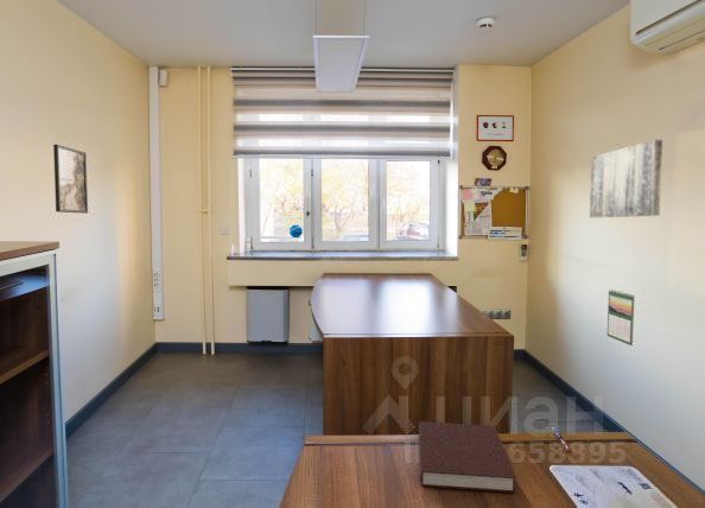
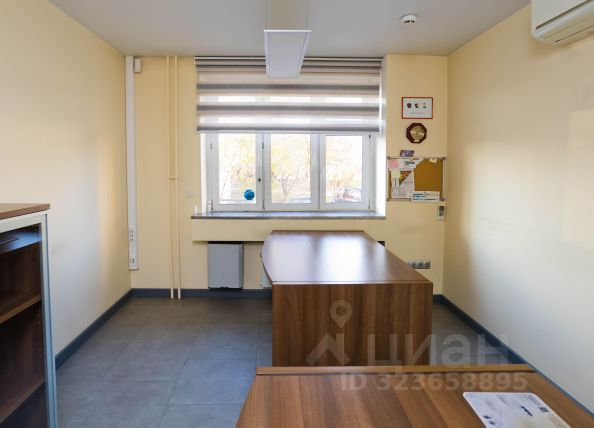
- notebook [418,420,517,494]
- calendar [606,288,636,347]
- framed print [52,144,89,215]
- wall art [589,139,663,218]
- pen [550,426,572,453]
